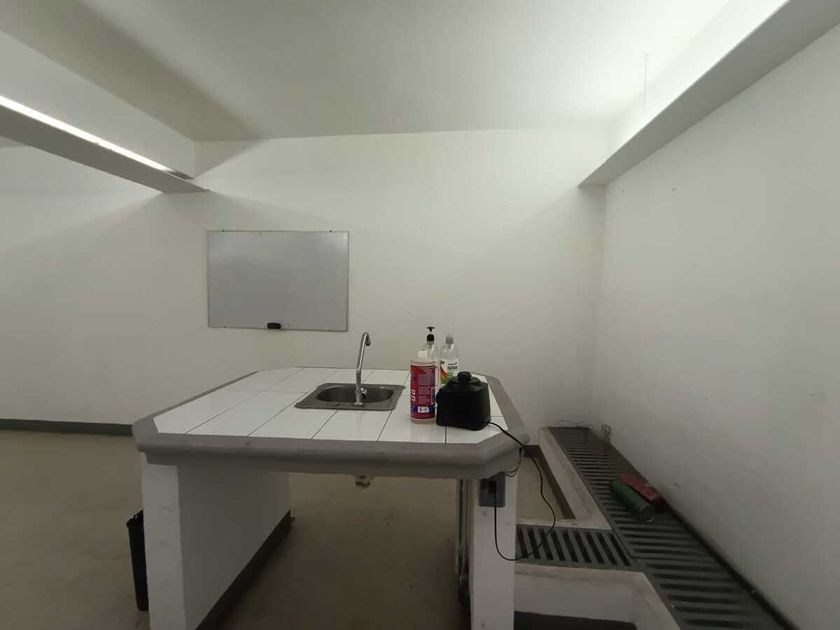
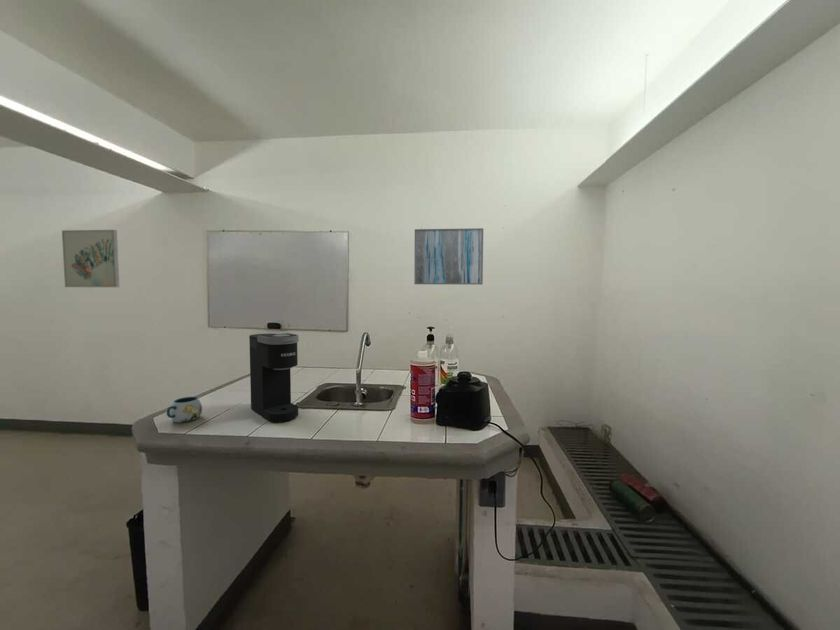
+ coffee maker [248,332,300,423]
+ wall art [61,229,120,288]
+ mug [166,396,203,423]
+ wall art [413,227,484,286]
